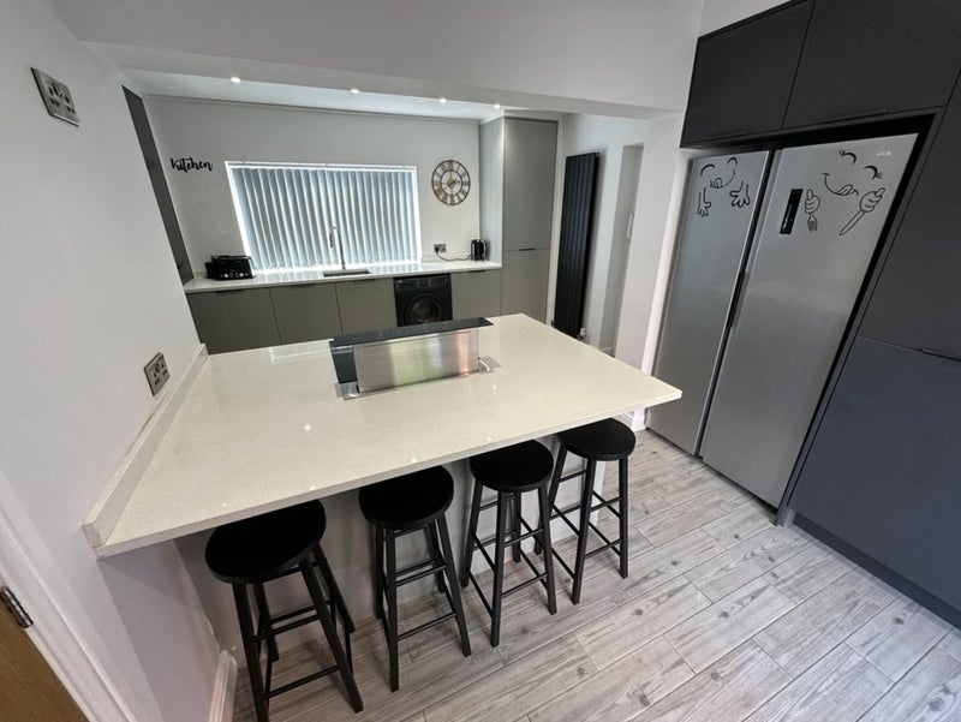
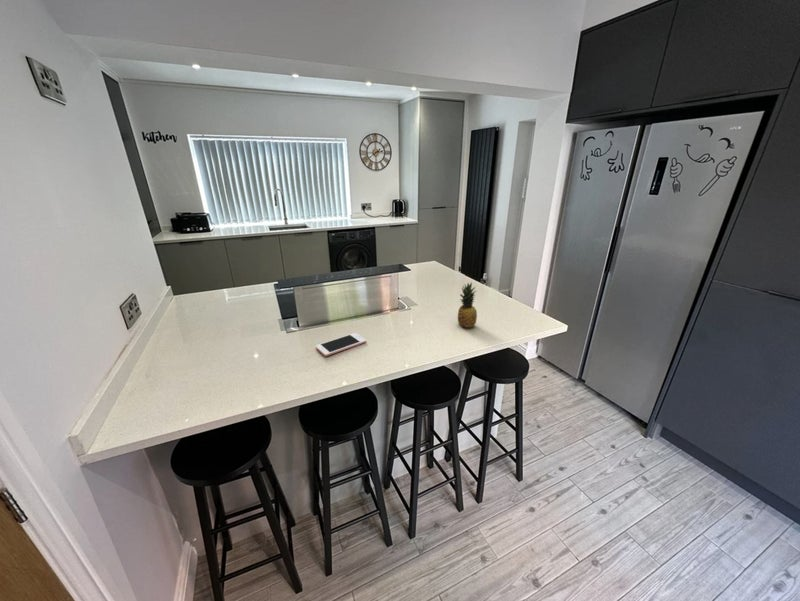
+ fruit [457,281,478,329]
+ cell phone [315,332,367,357]
